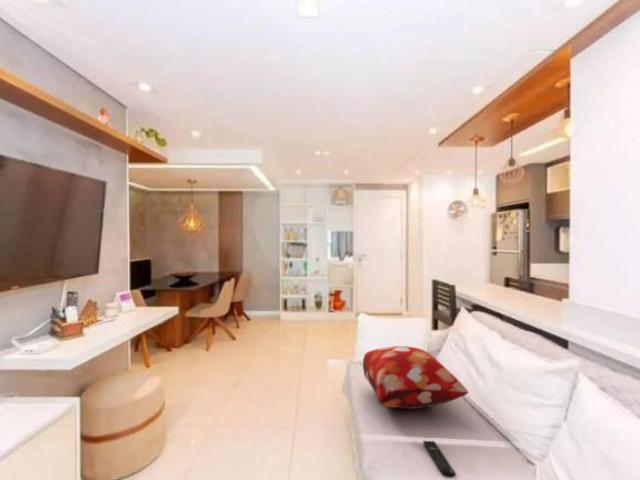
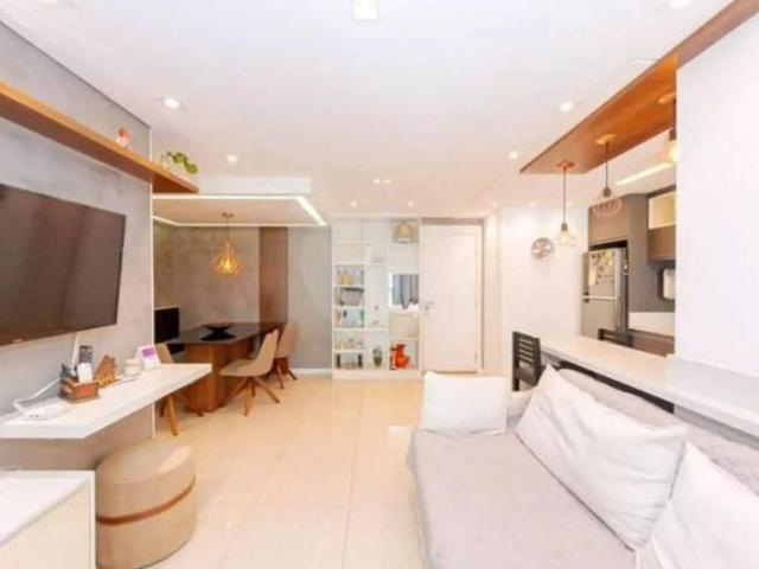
- remote control [422,440,457,479]
- decorative pillow [362,345,469,410]
